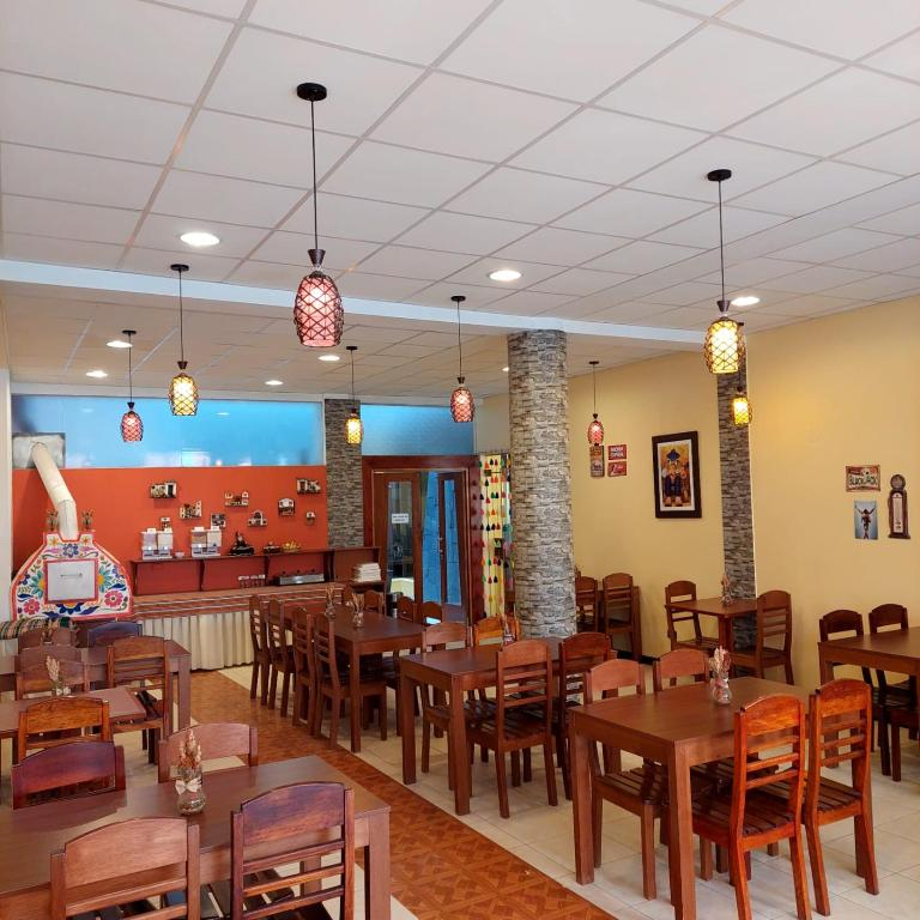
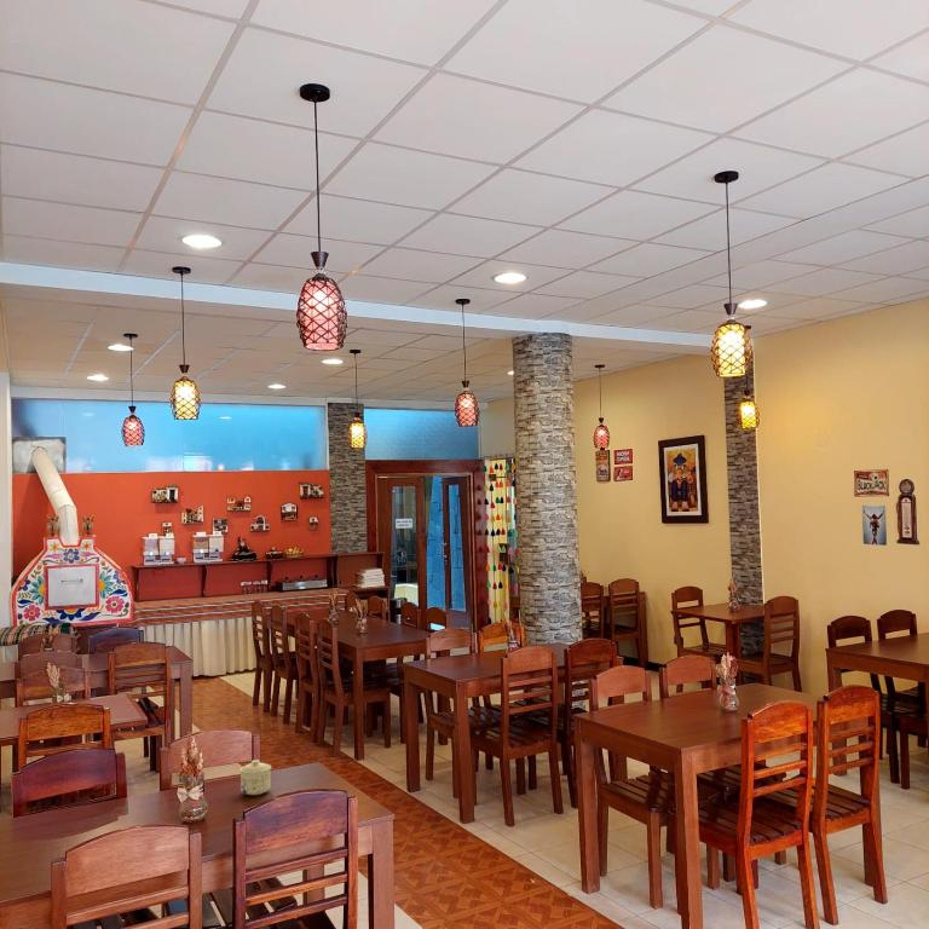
+ sugar bowl [238,758,272,796]
